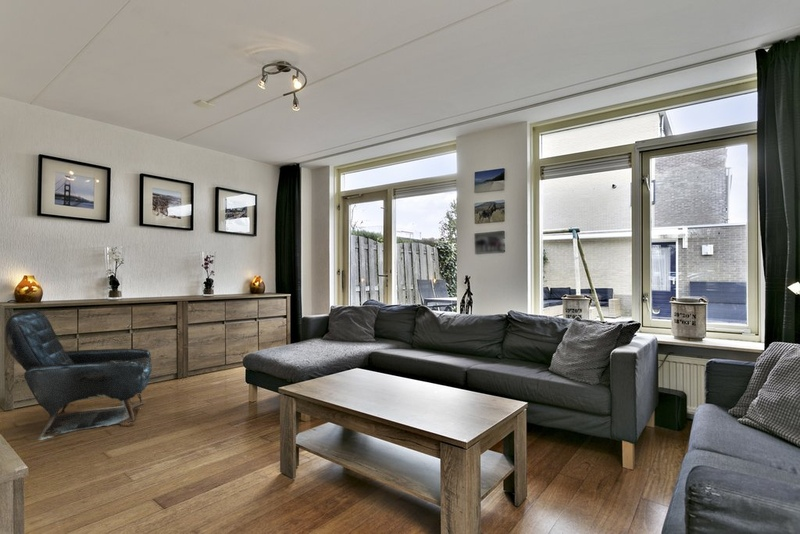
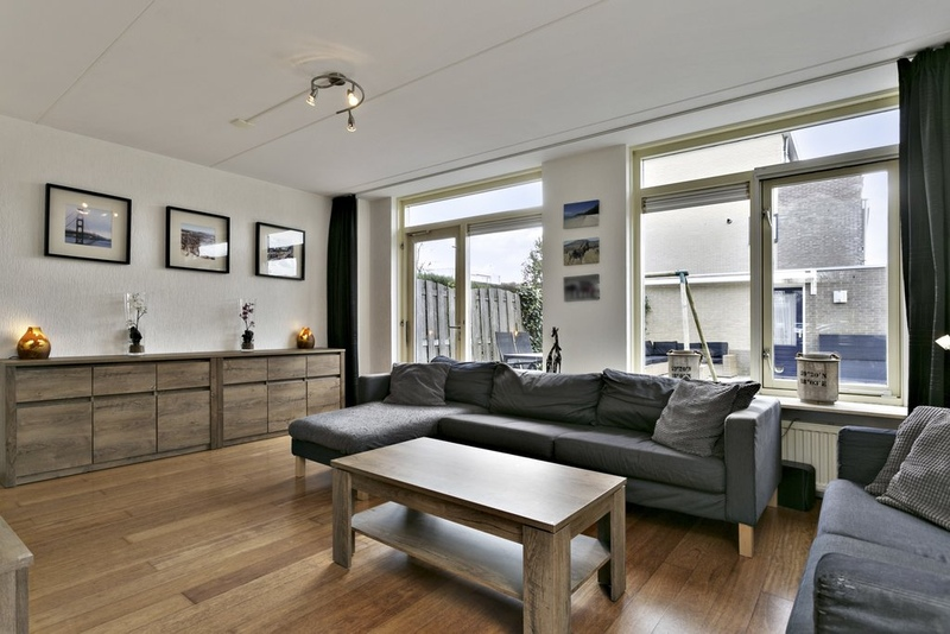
- armchair [4,309,153,441]
